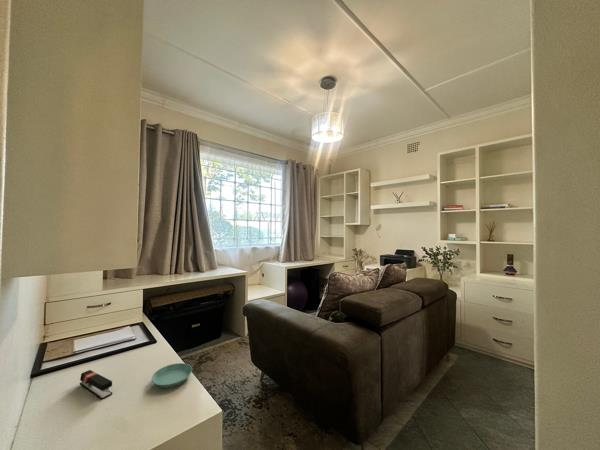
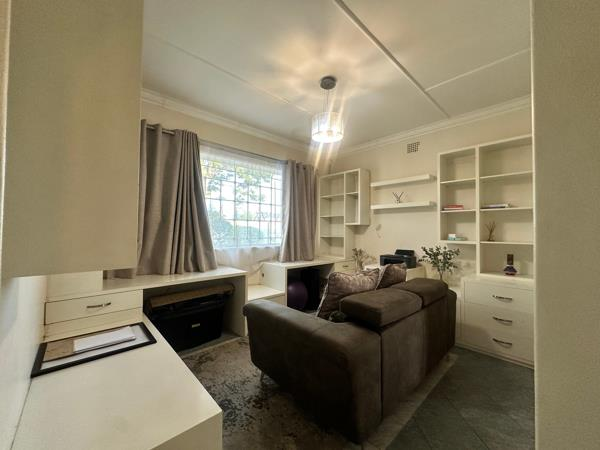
- saucer [151,362,193,389]
- stapler [79,369,113,401]
